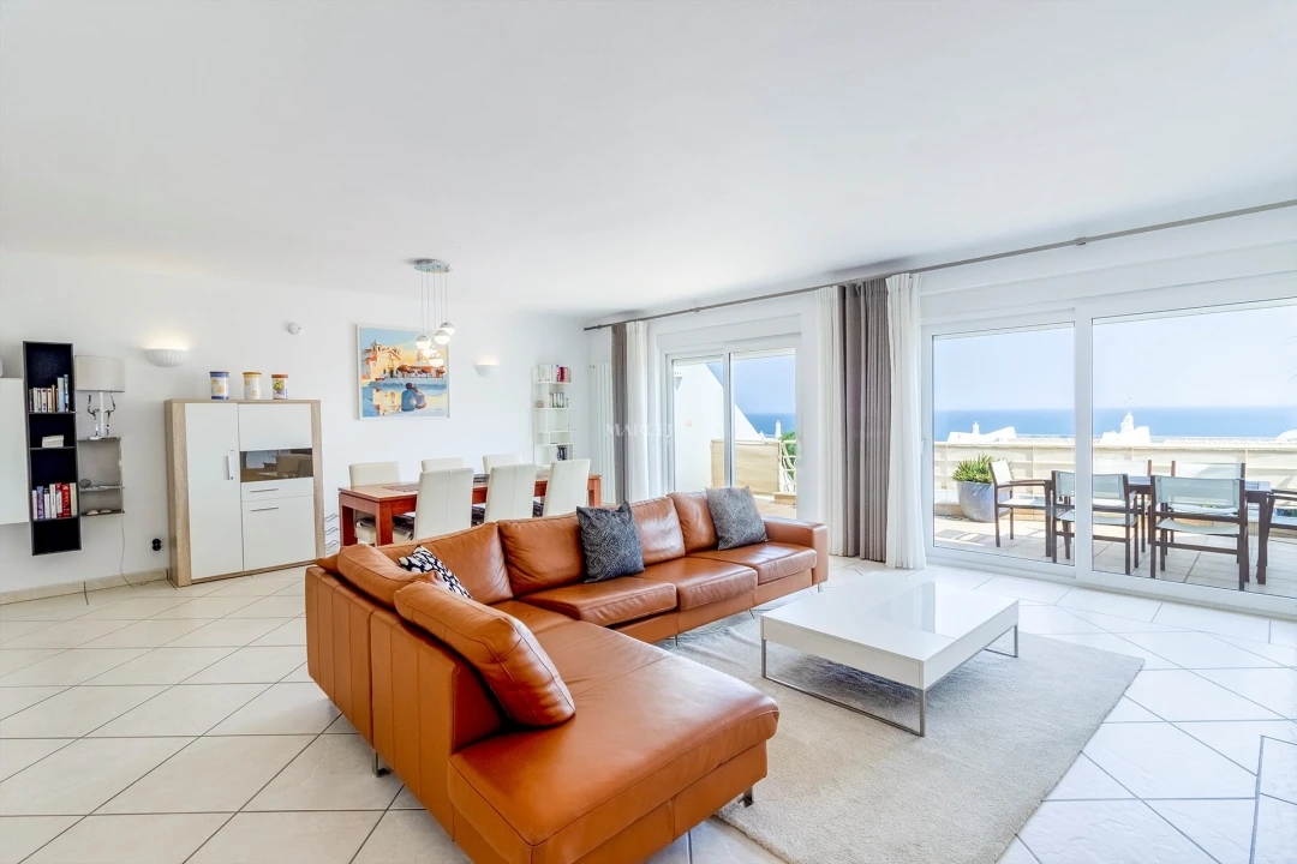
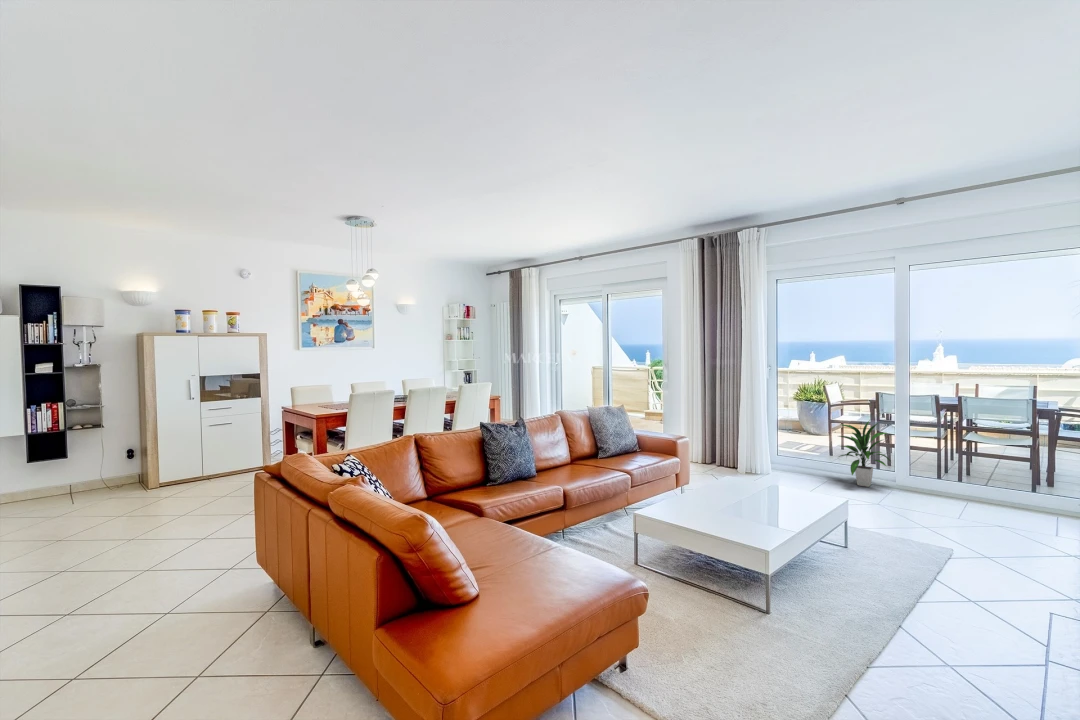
+ indoor plant [838,419,893,488]
